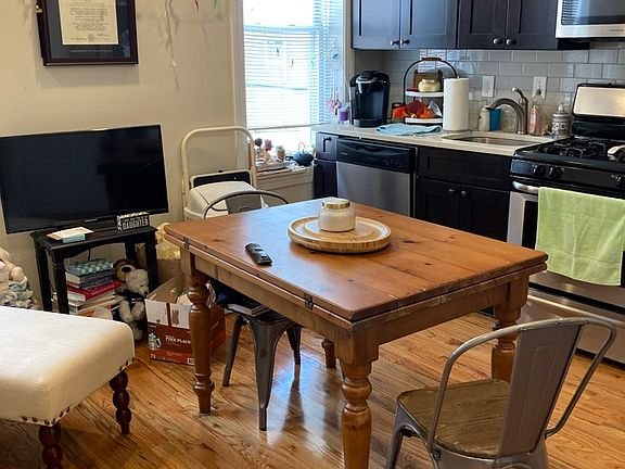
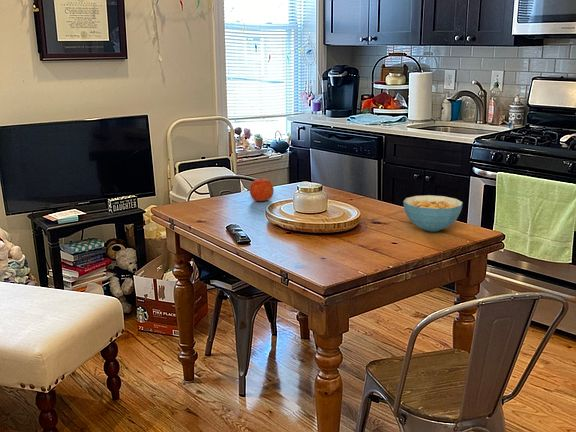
+ apple [249,178,275,202]
+ cereal bowl [402,194,464,233]
